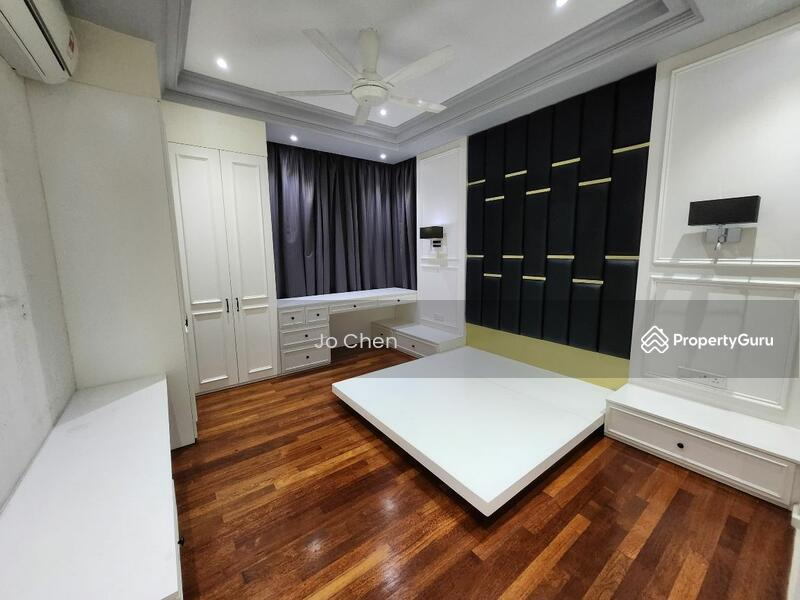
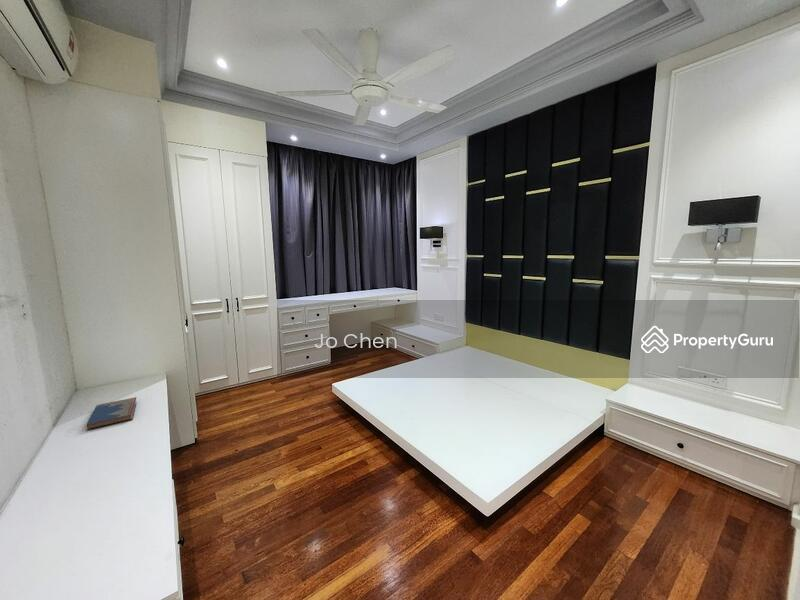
+ hardcover book [86,396,138,430]
